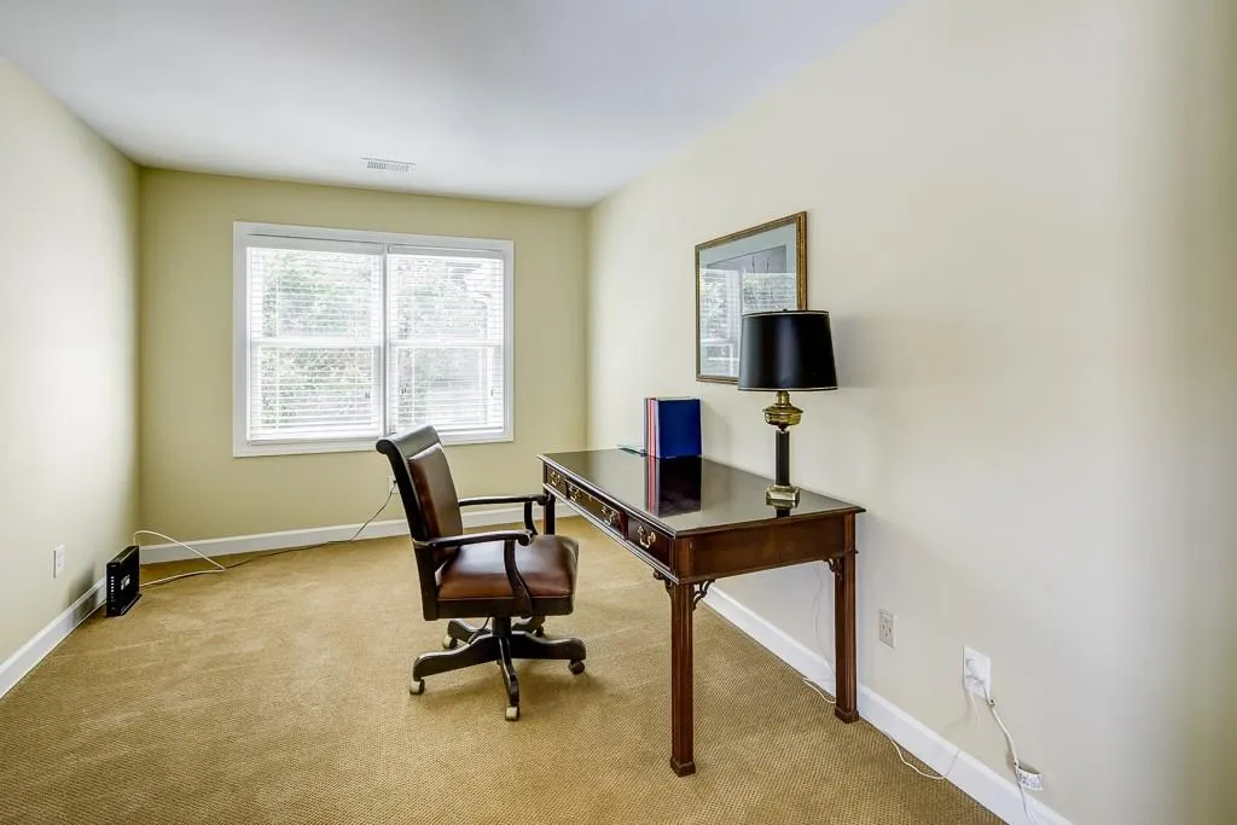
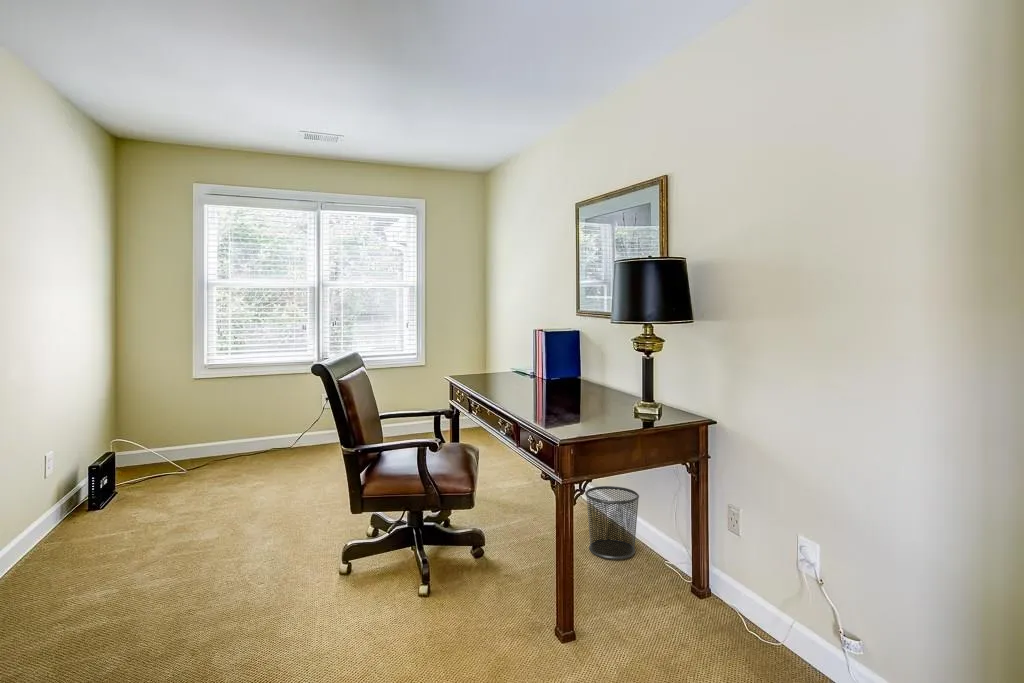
+ waste bin [584,485,640,560]
